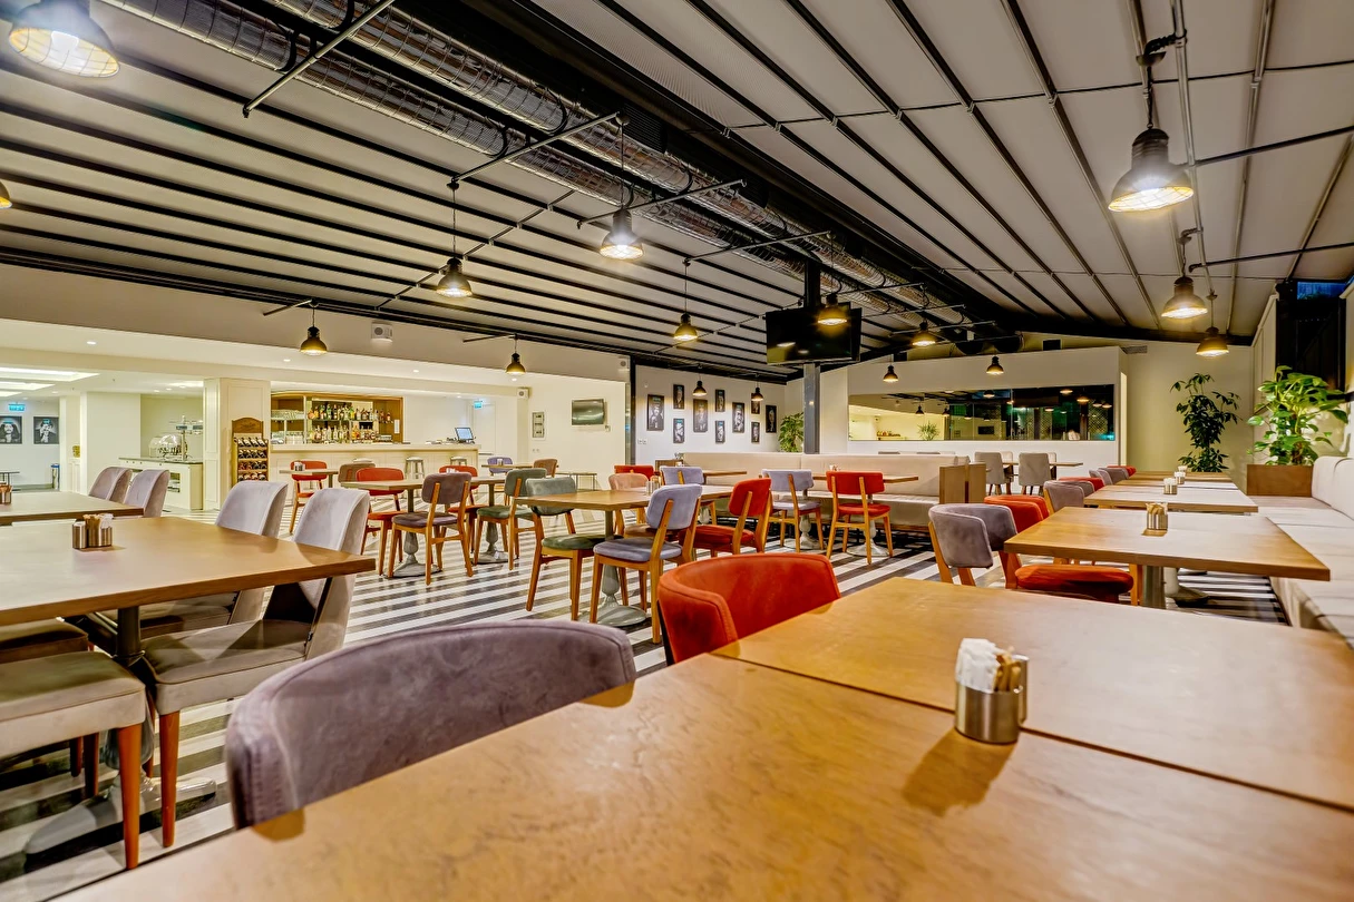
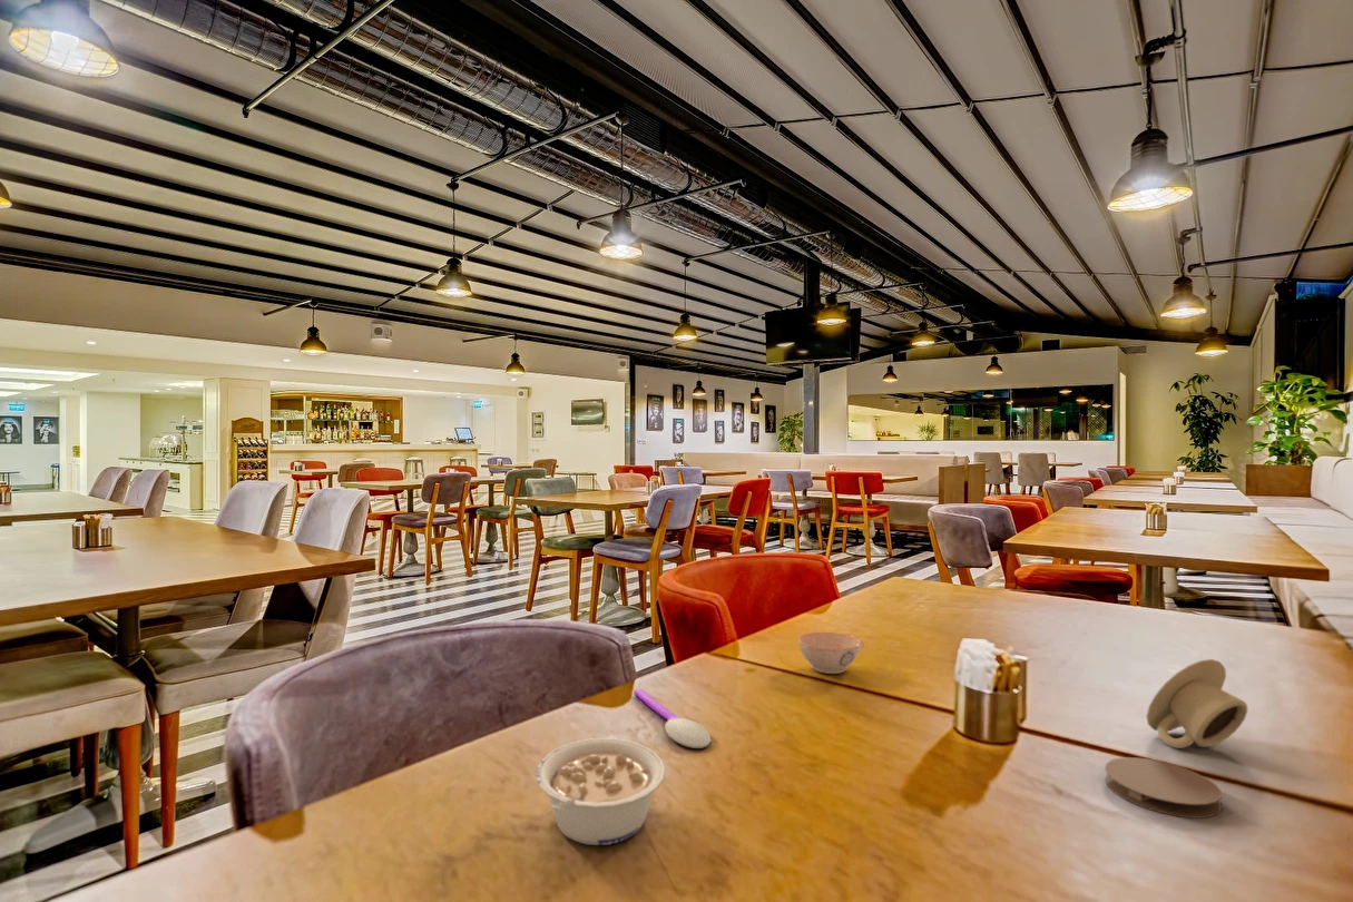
+ teacup [797,631,865,675]
+ coaster [1104,756,1223,820]
+ cup [1146,658,1248,749]
+ legume [535,737,666,846]
+ spoon [633,688,713,749]
